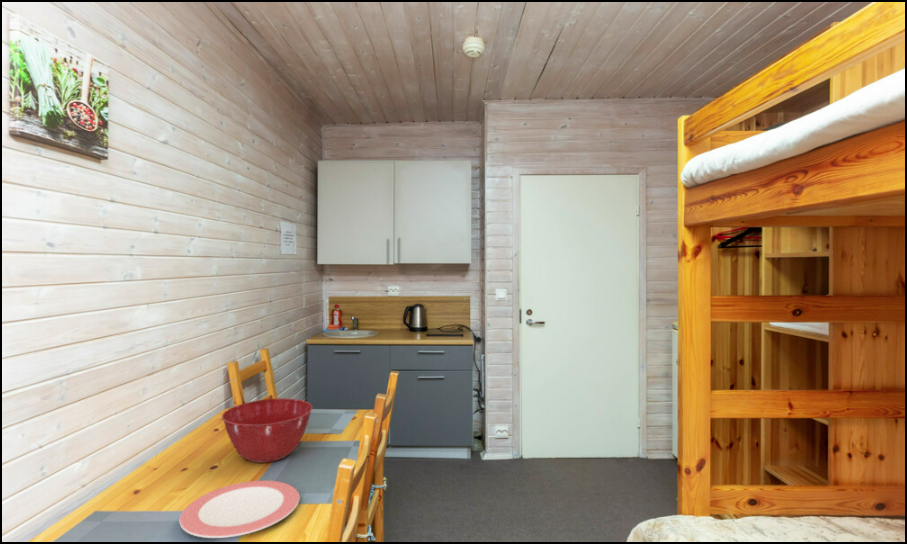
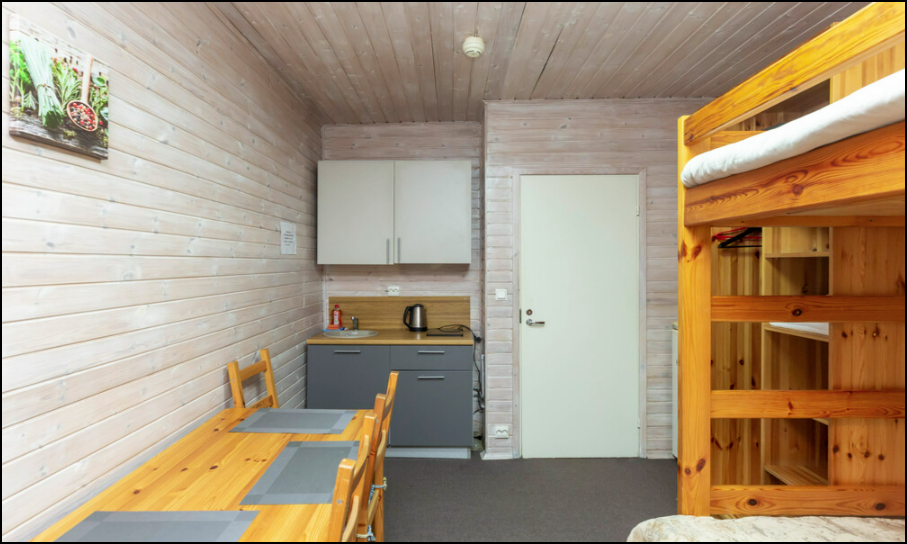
- mixing bowl [221,397,313,464]
- plate [179,480,300,539]
